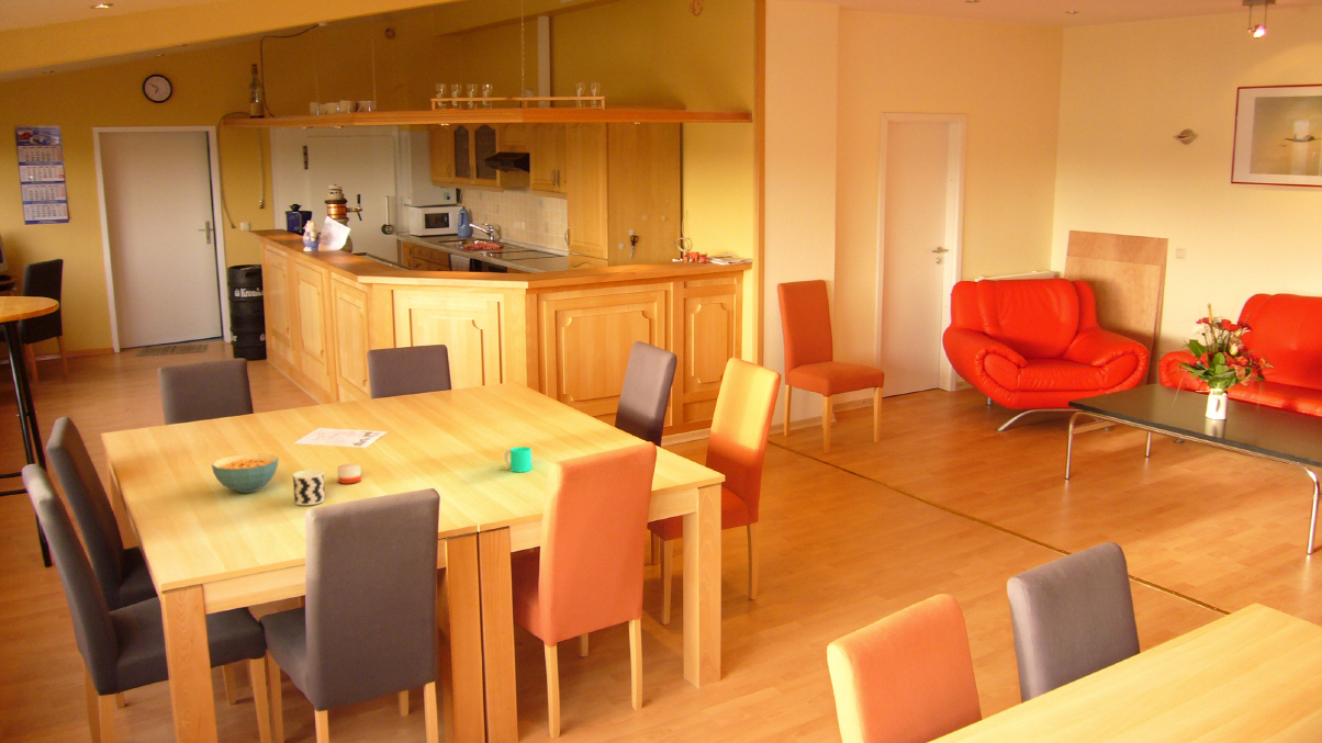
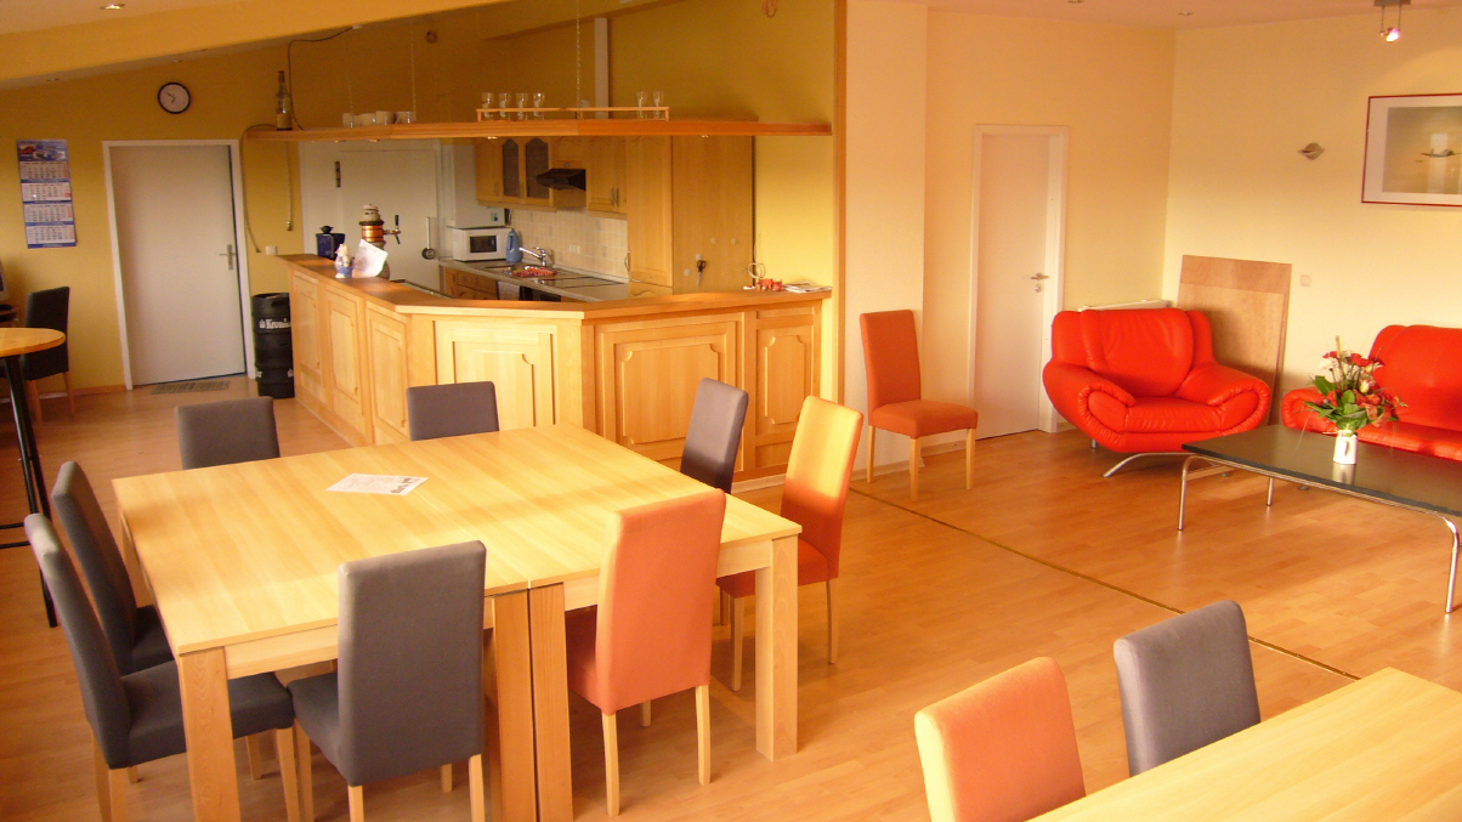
- cereal bowl [211,452,280,494]
- cup [503,446,533,473]
- cup [292,469,326,506]
- candle [336,460,362,485]
